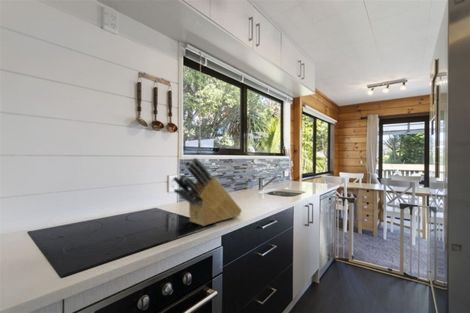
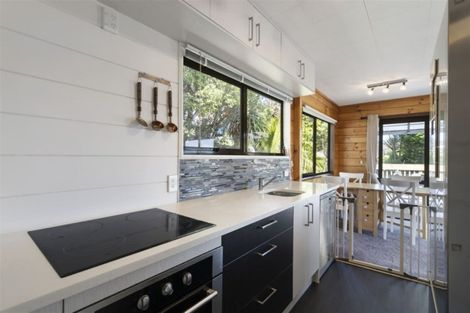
- knife block [172,157,243,227]
